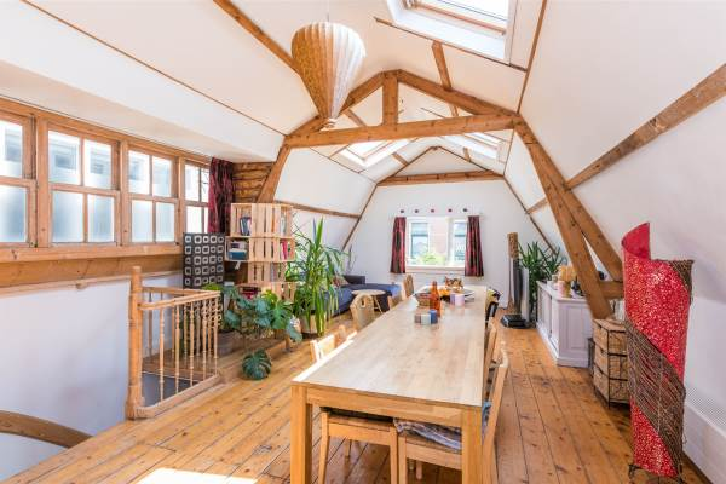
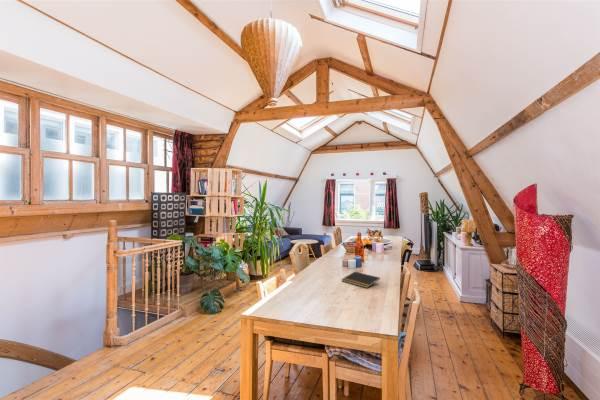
+ notepad [341,271,381,289]
